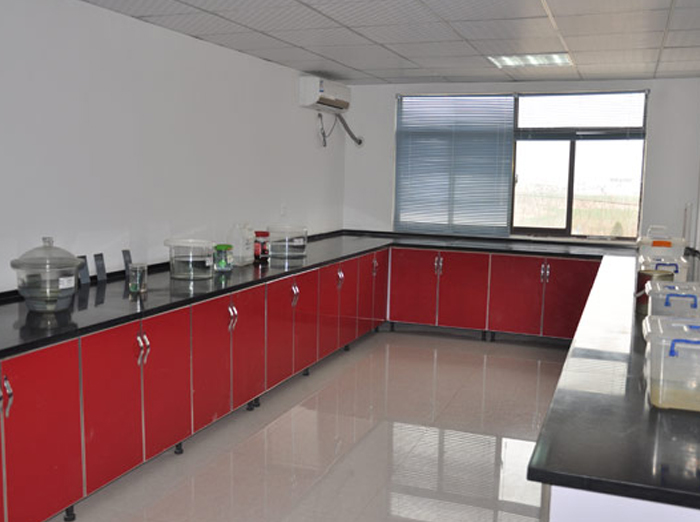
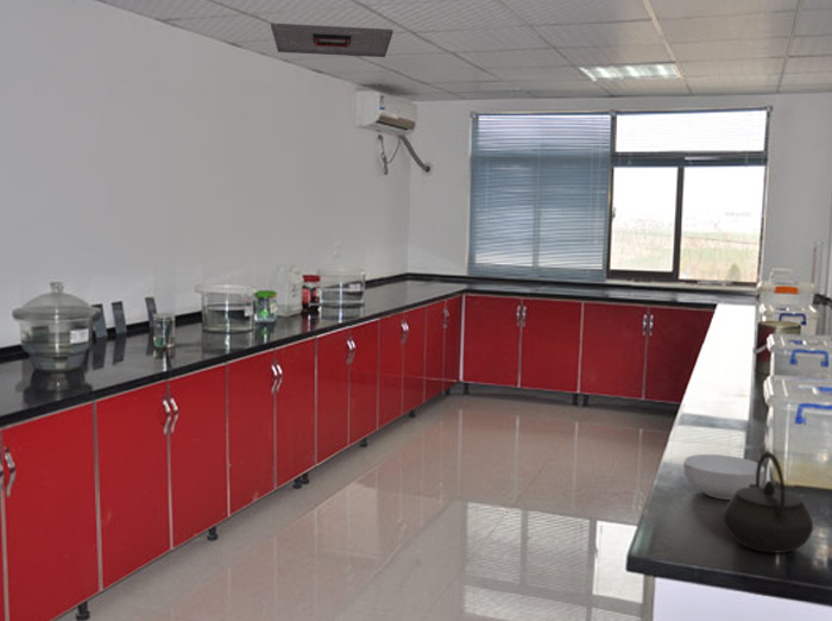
+ ceiling vent [270,21,395,58]
+ cereal bowl [682,453,765,501]
+ kettle [721,450,814,554]
